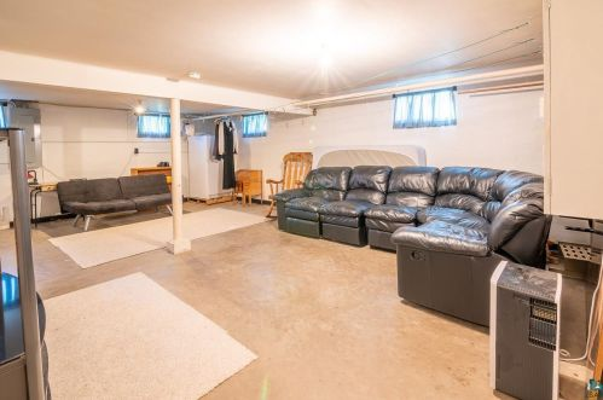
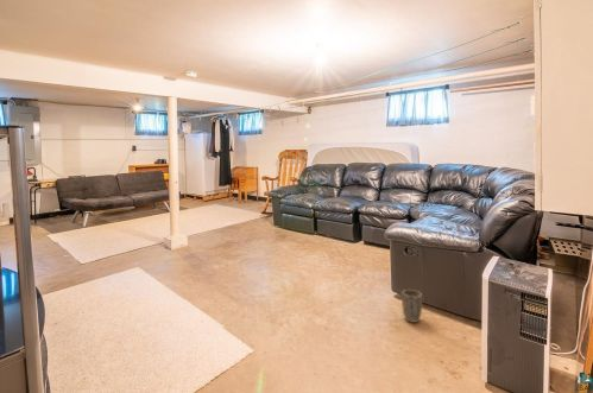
+ plant pot [400,289,423,324]
